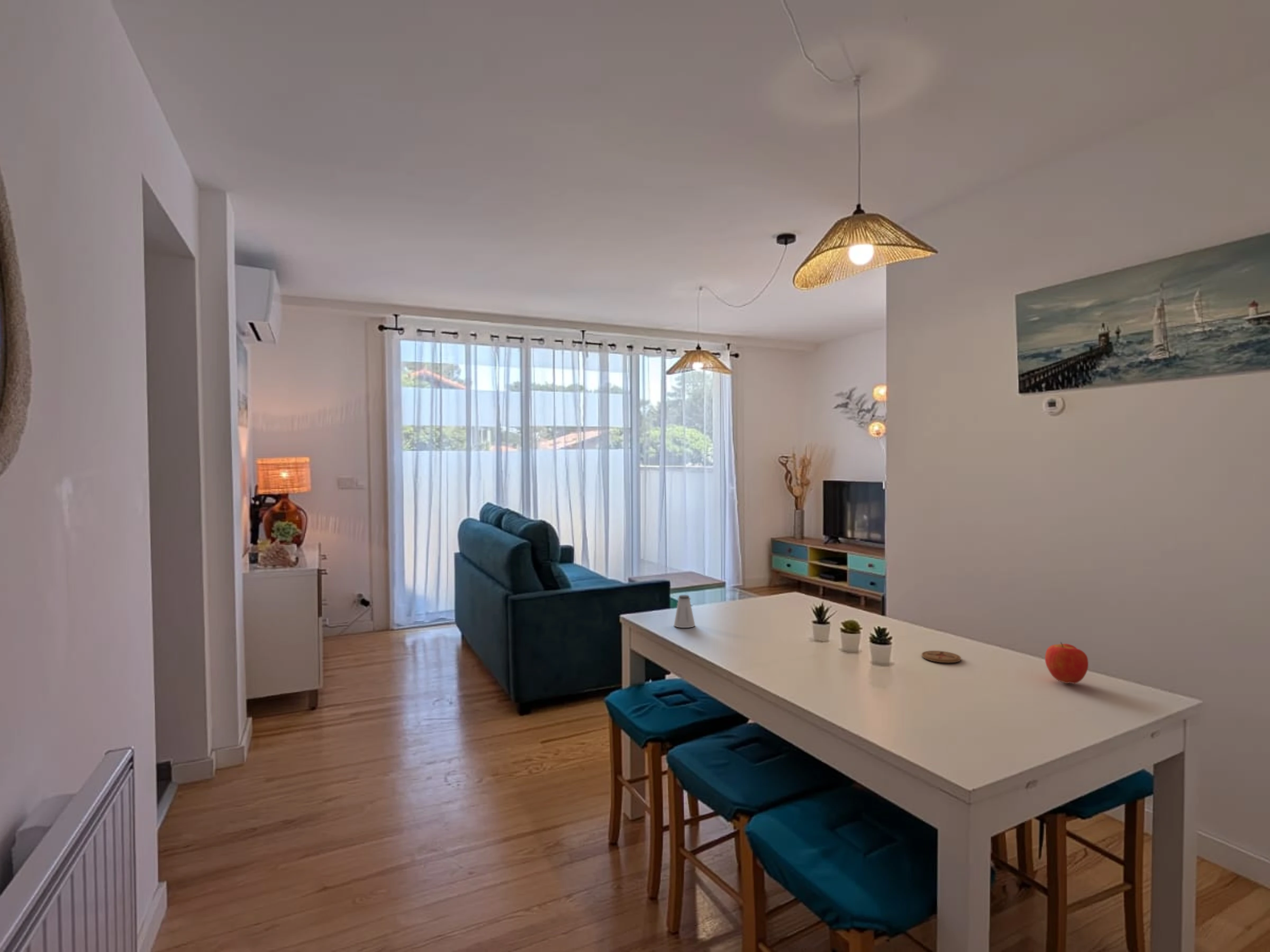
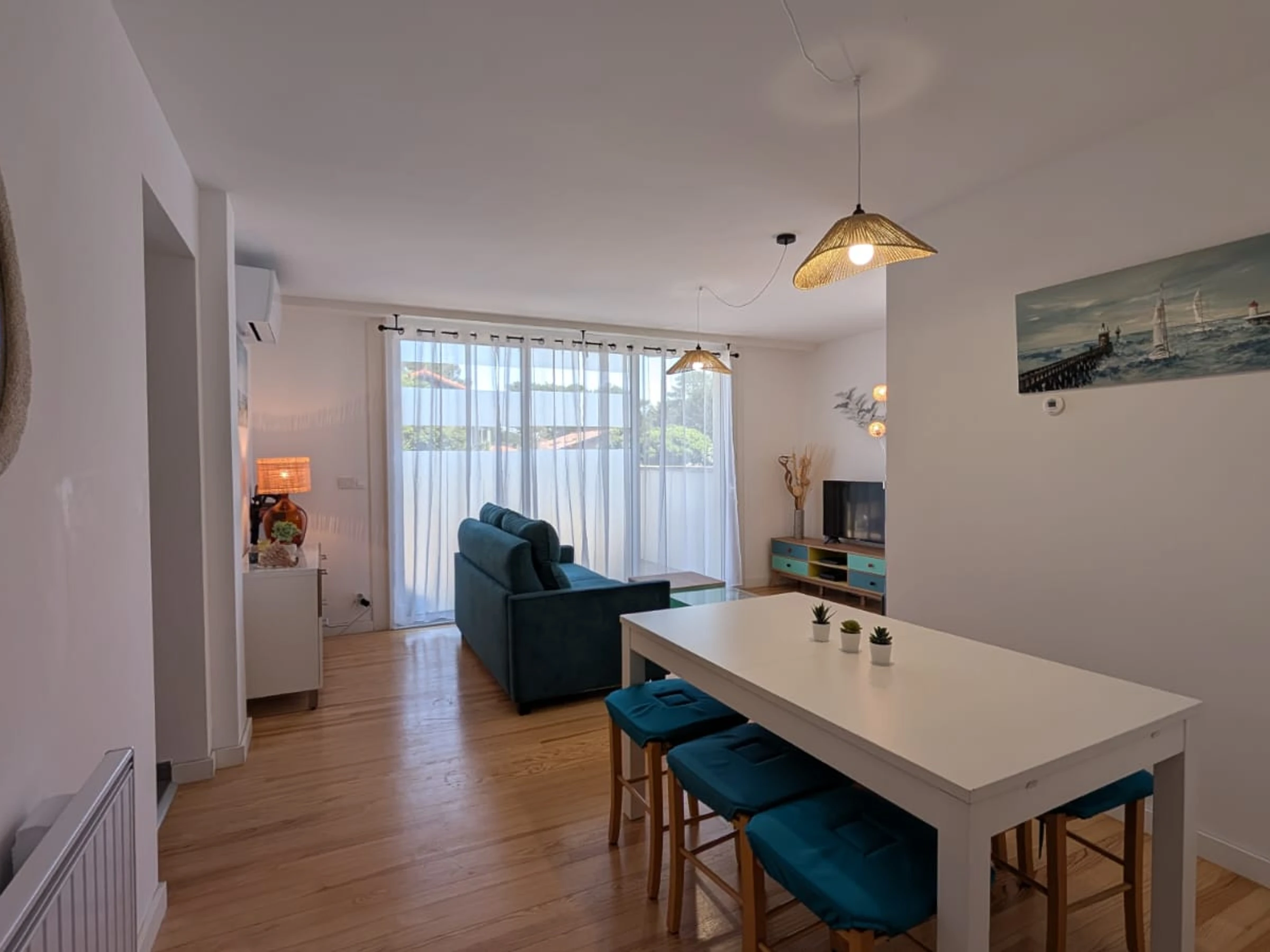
- coaster [921,650,961,663]
- saltshaker [673,594,696,628]
- apple [1045,642,1089,684]
